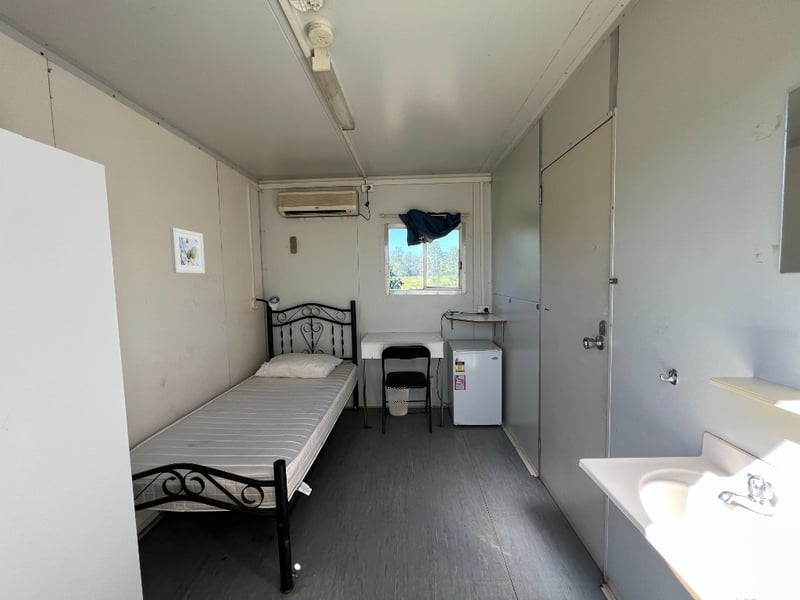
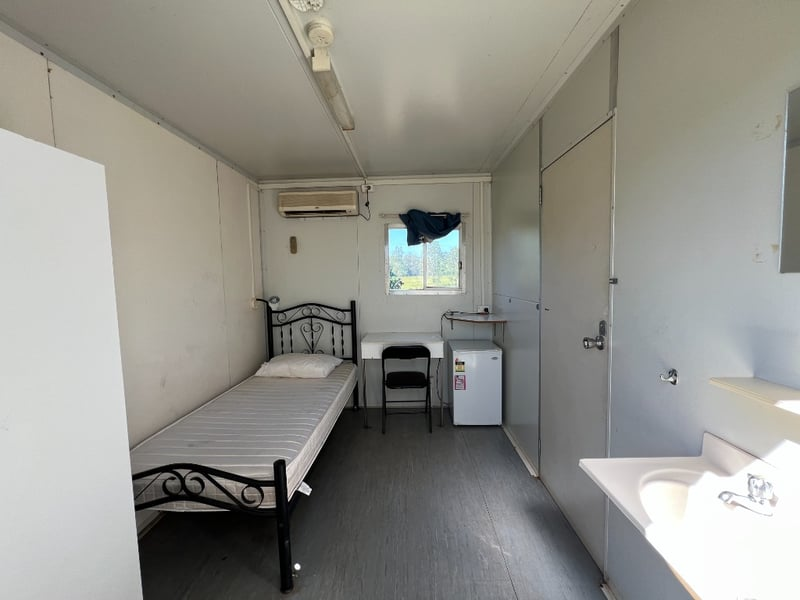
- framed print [169,227,206,274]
- wastebasket [386,388,410,417]
